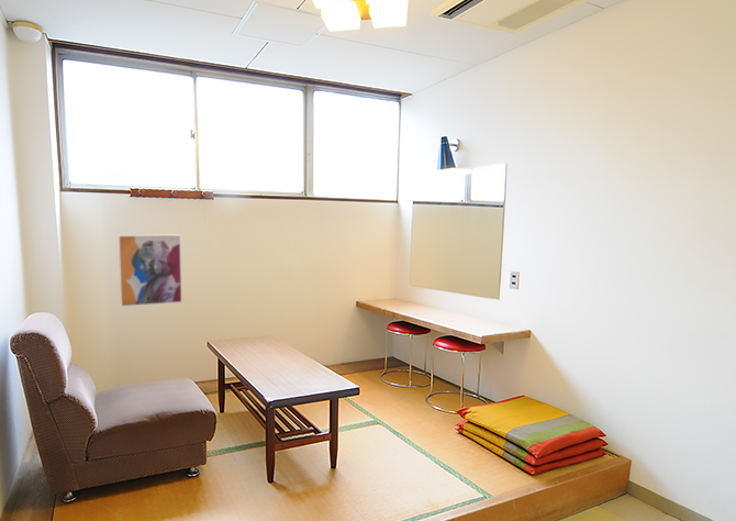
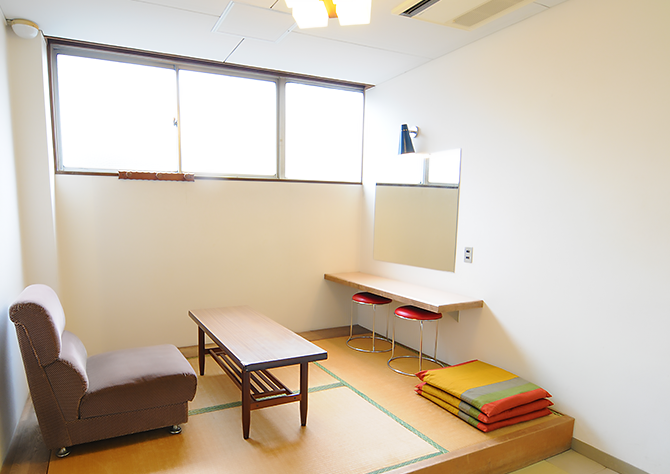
- wall art [116,233,183,308]
